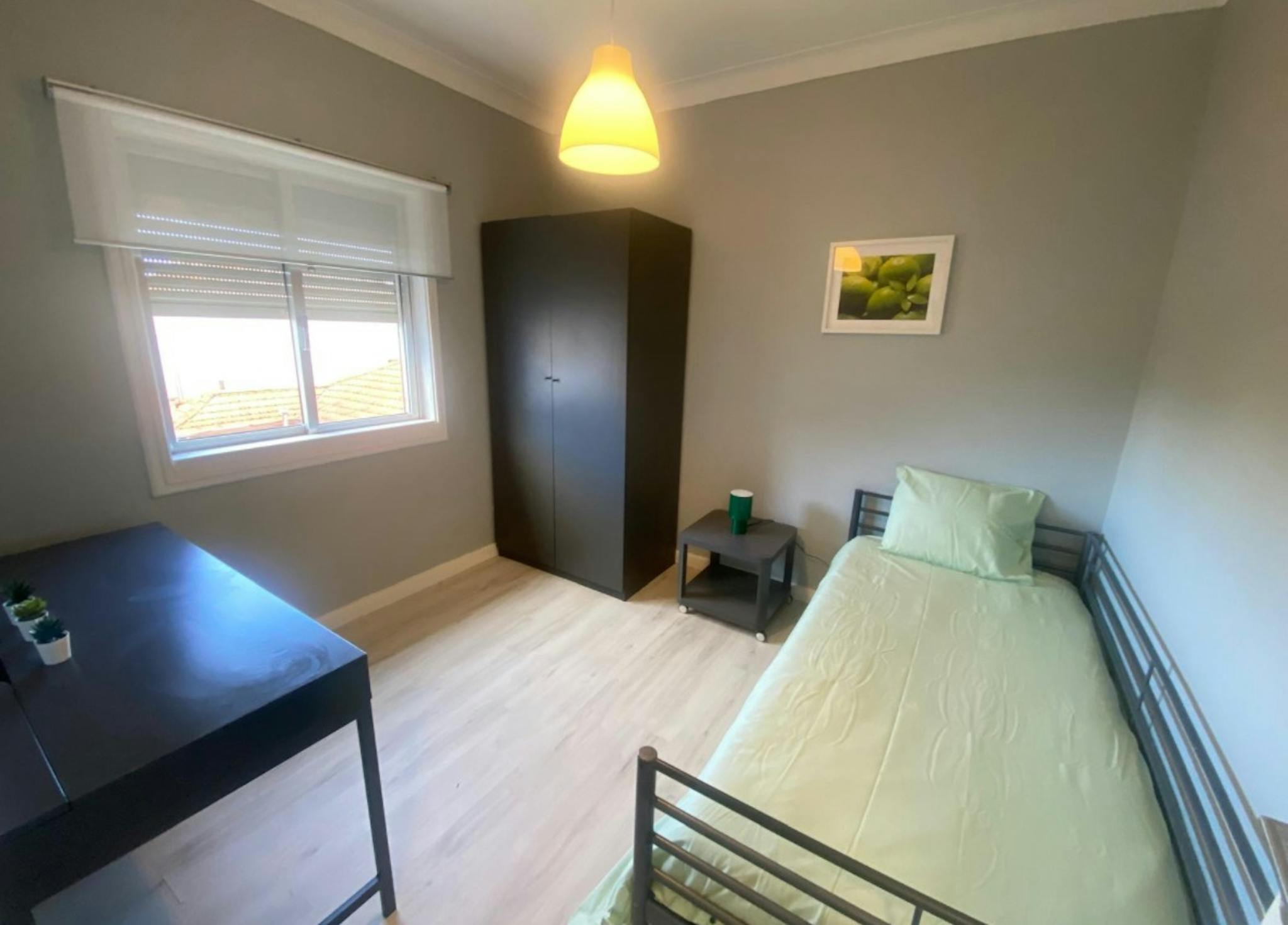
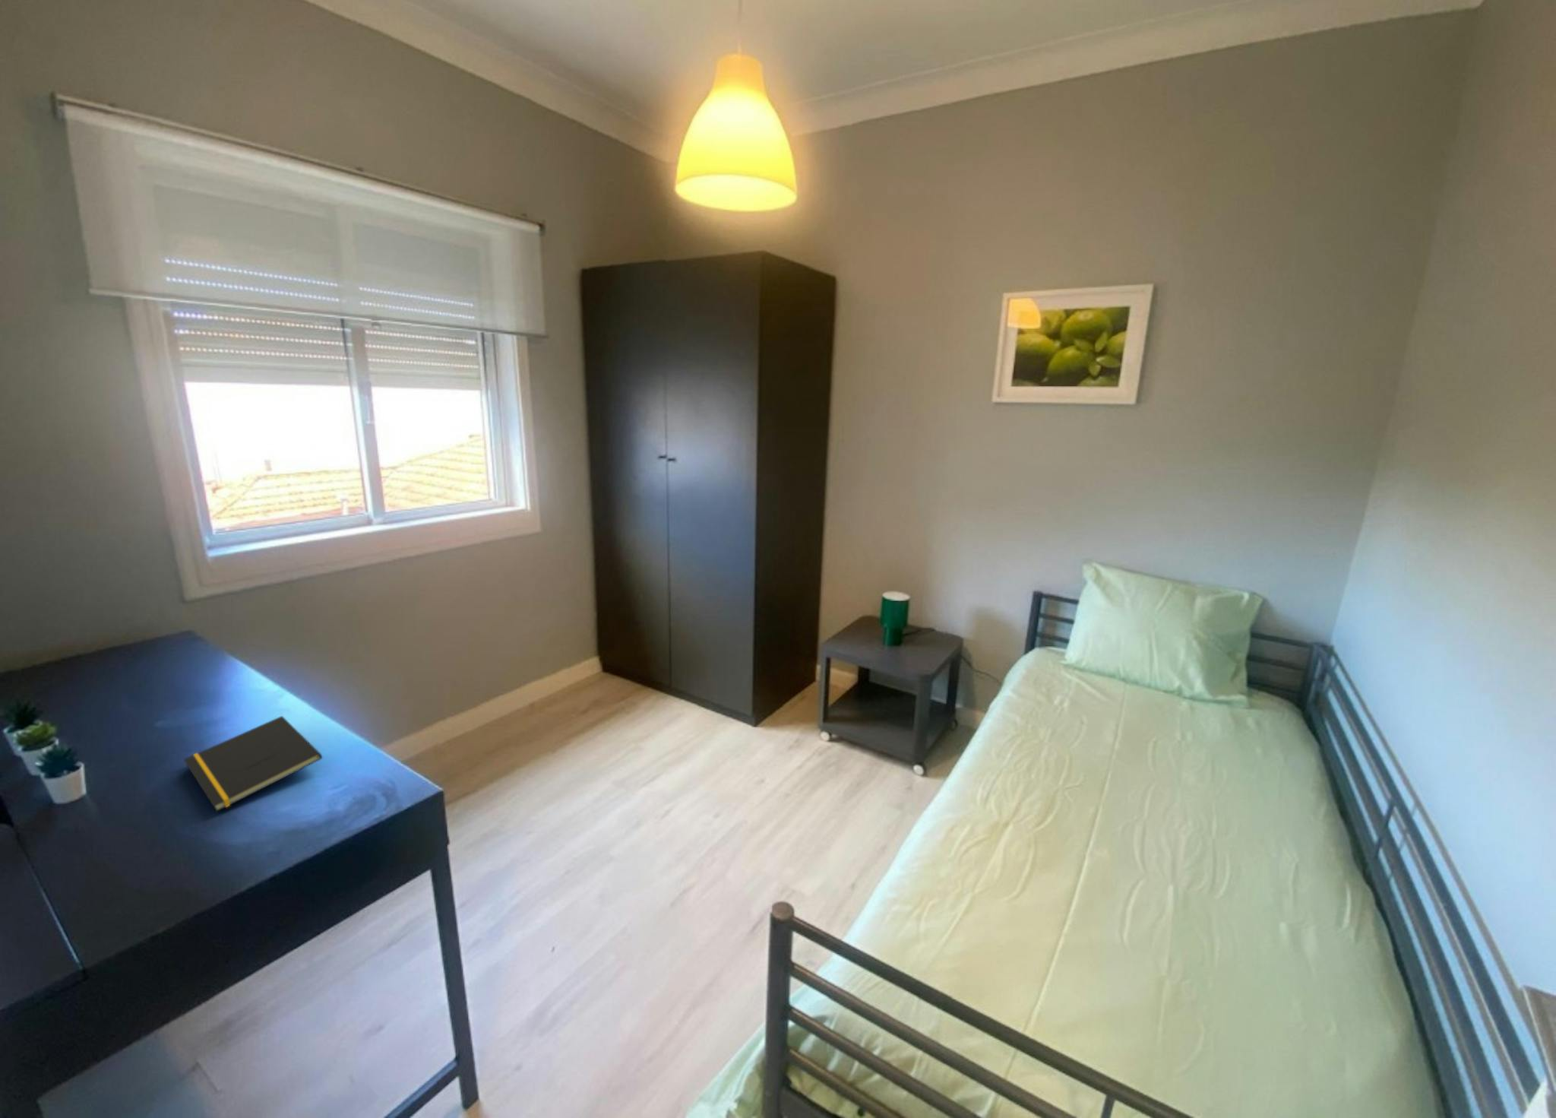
+ notepad [184,716,323,812]
